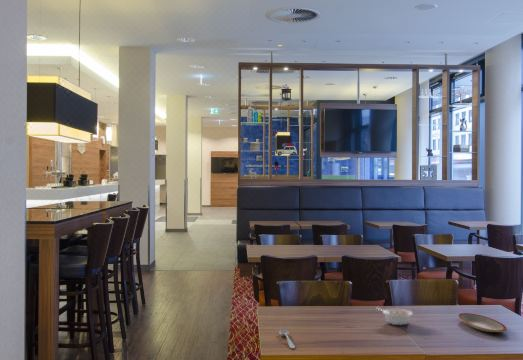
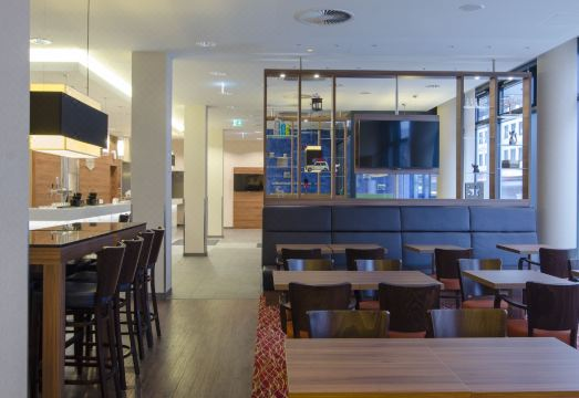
- spoon [278,328,296,350]
- legume [376,307,414,326]
- plate [458,312,508,333]
